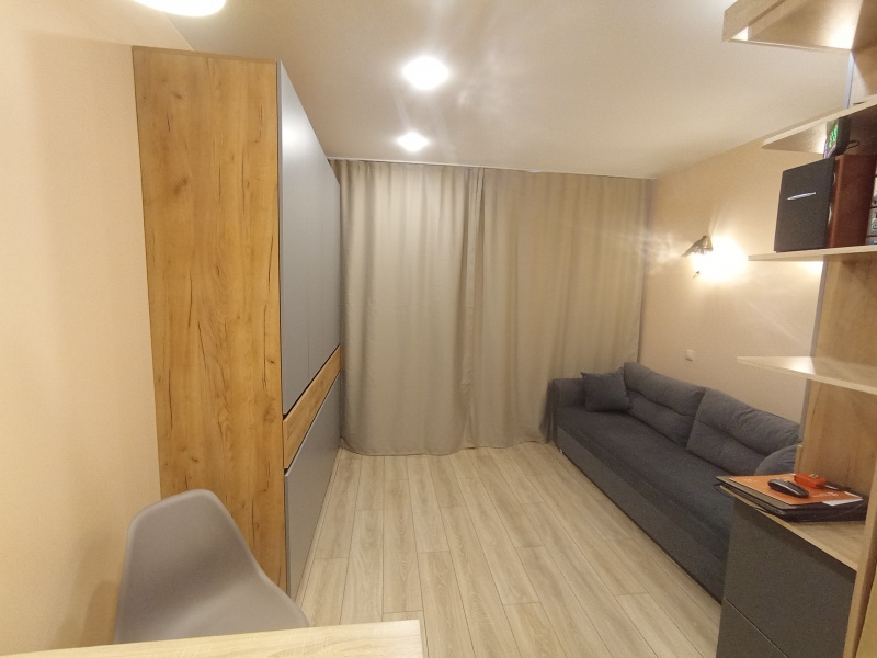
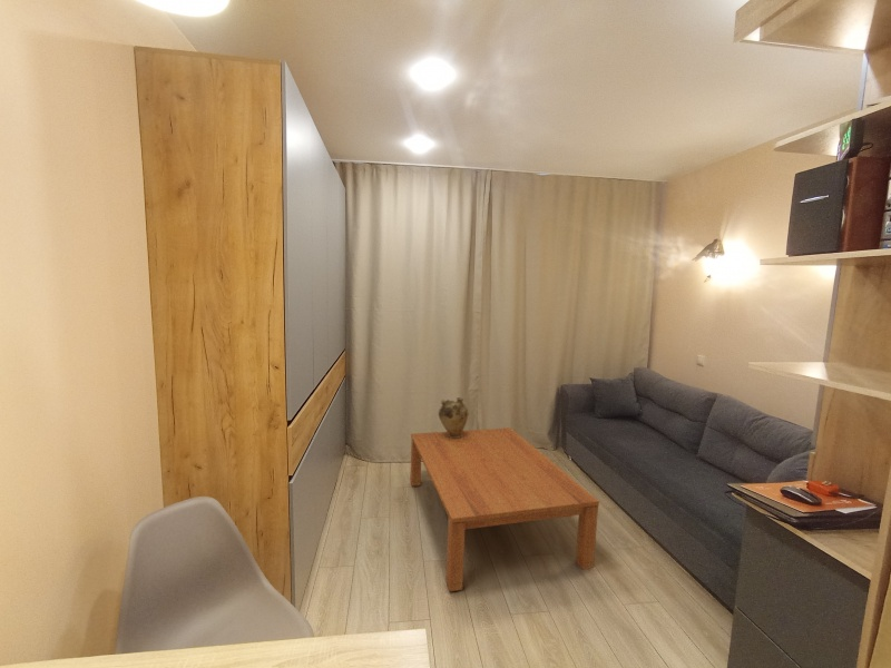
+ coffee table [409,426,600,592]
+ vase [438,396,469,438]
